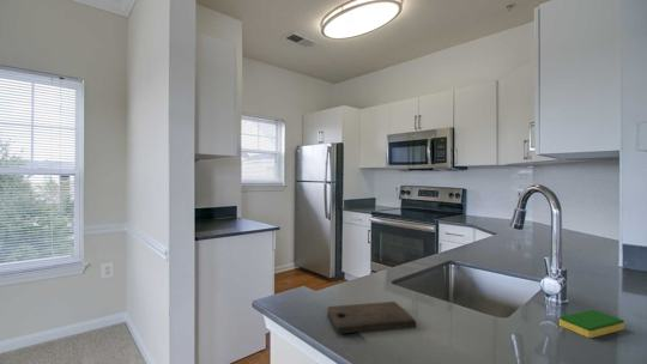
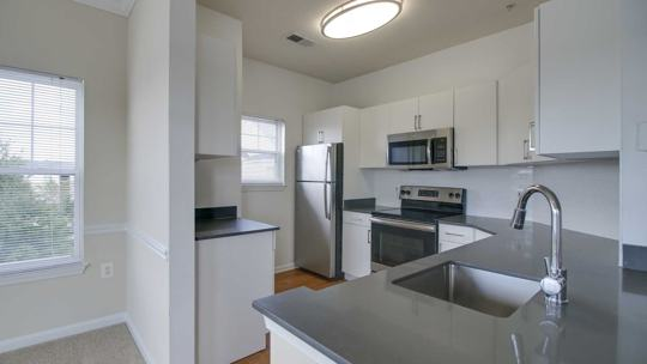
- dish sponge [558,309,625,339]
- cutting board [326,301,417,335]
